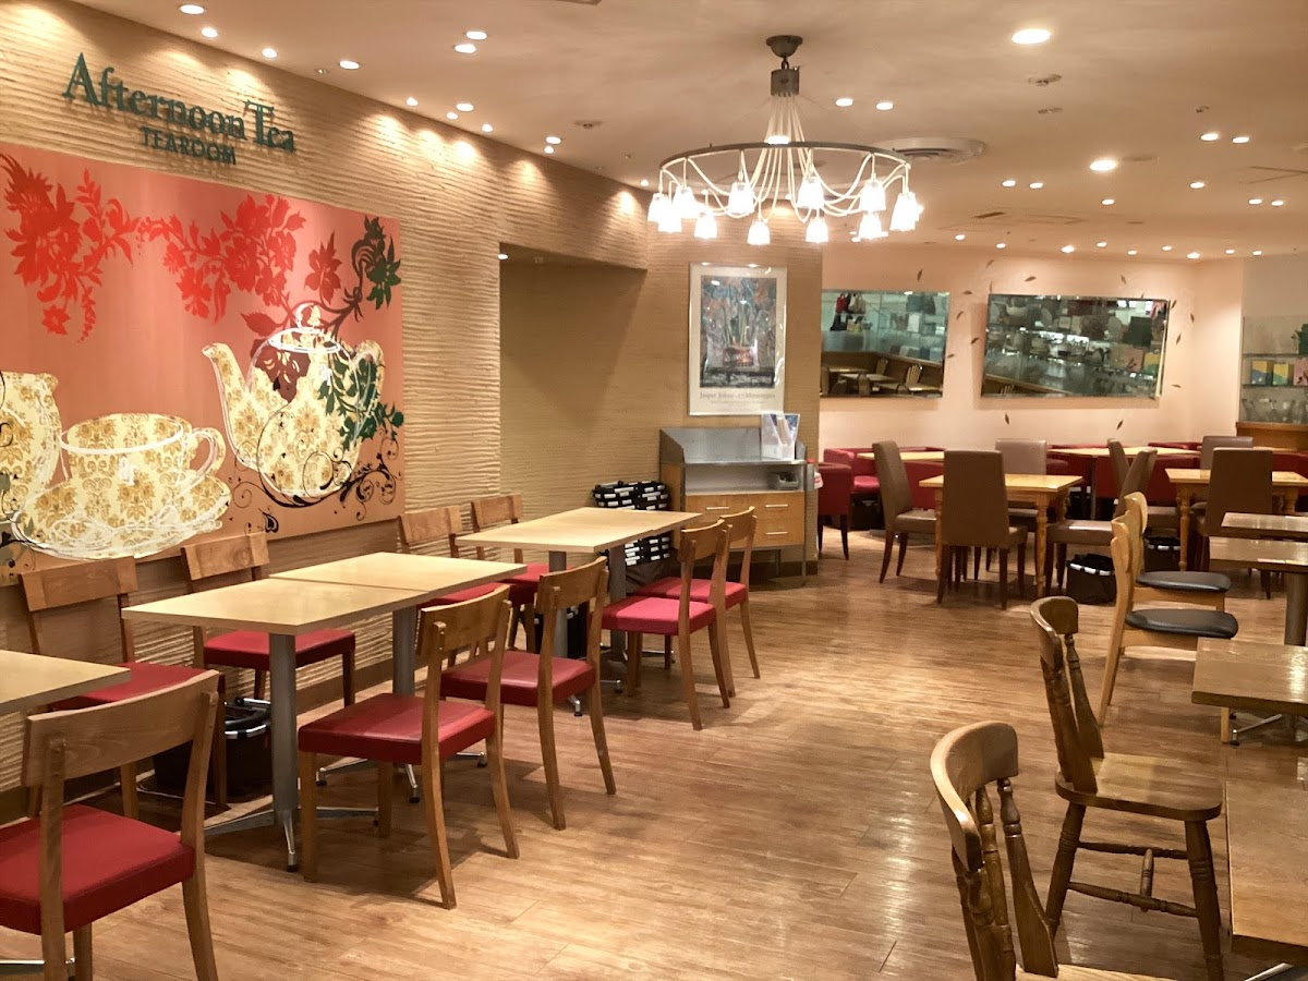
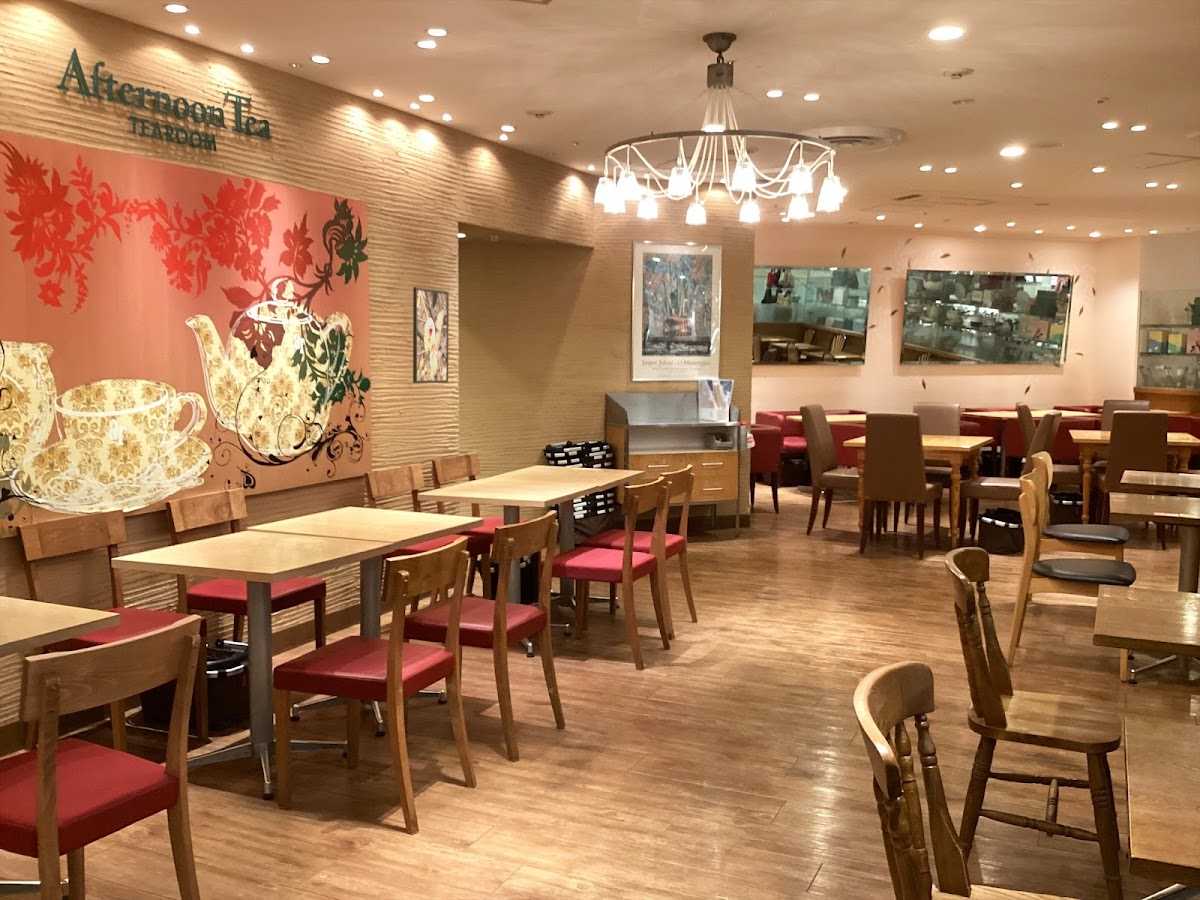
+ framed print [412,286,450,384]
